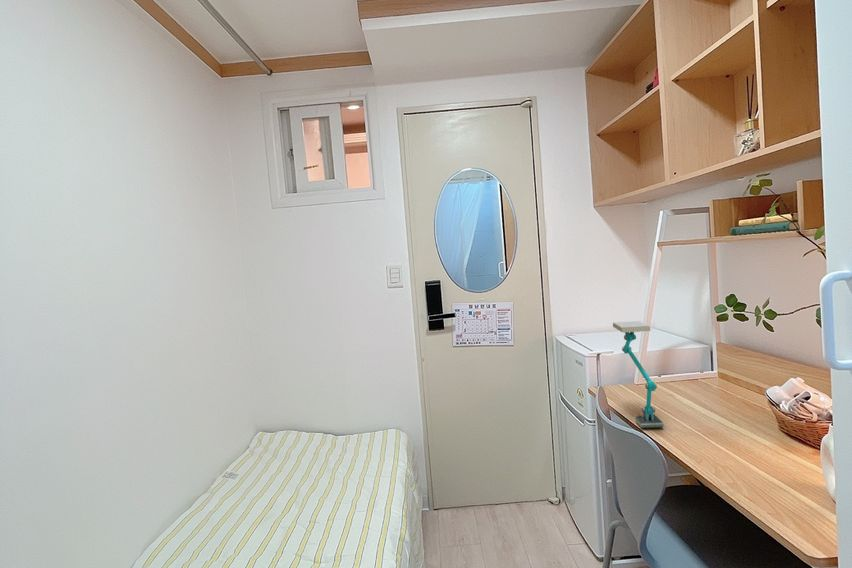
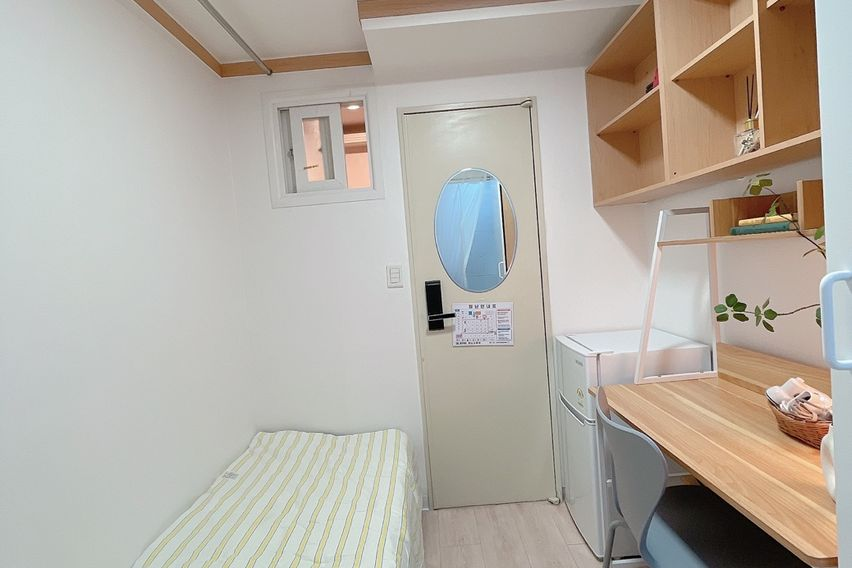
- desk lamp [612,320,664,429]
